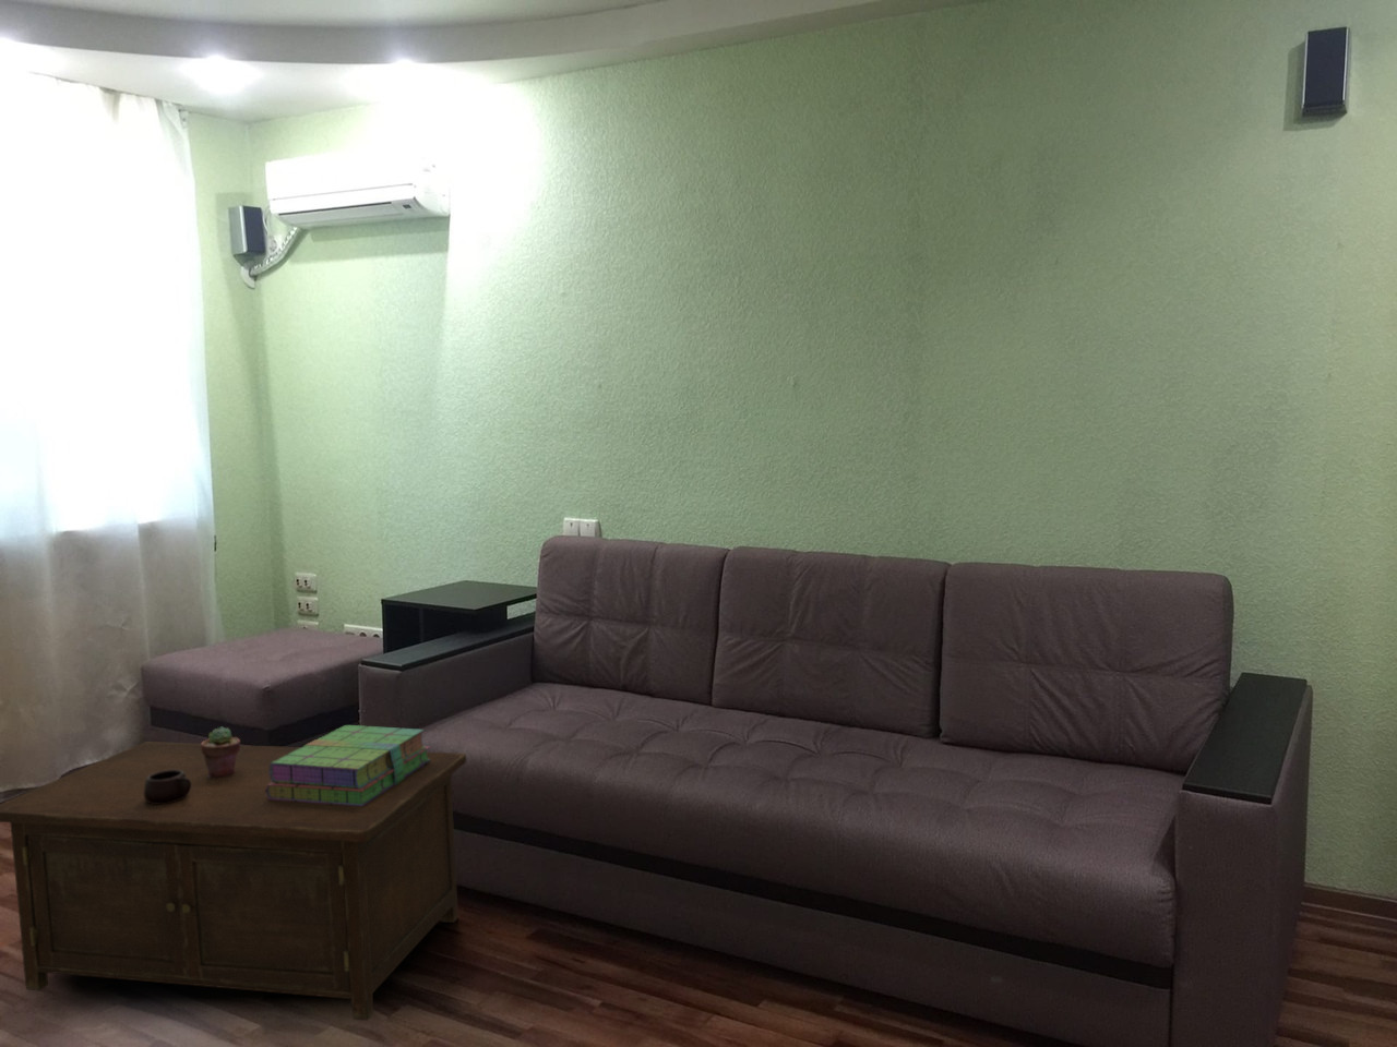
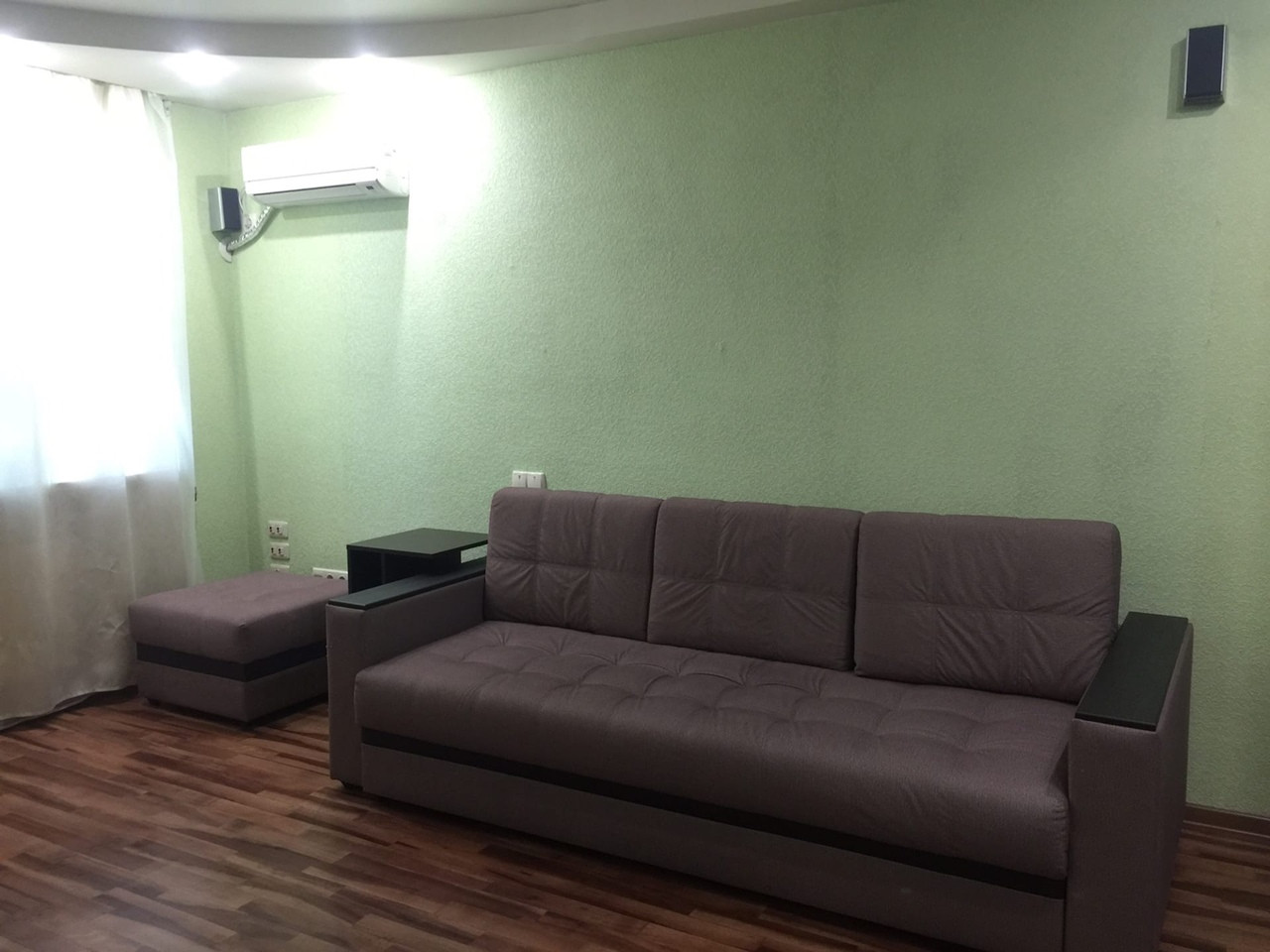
- stack of books [265,724,431,806]
- mug [144,770,191,804]
- potted succulent [201,726,241,778]
- cabinet [0,740,468,1022]
